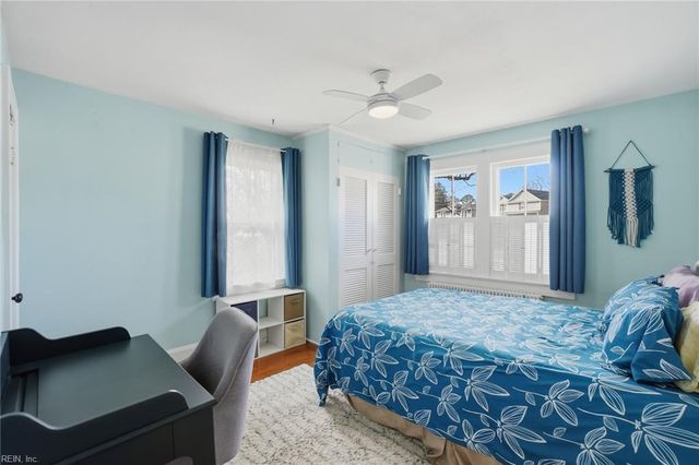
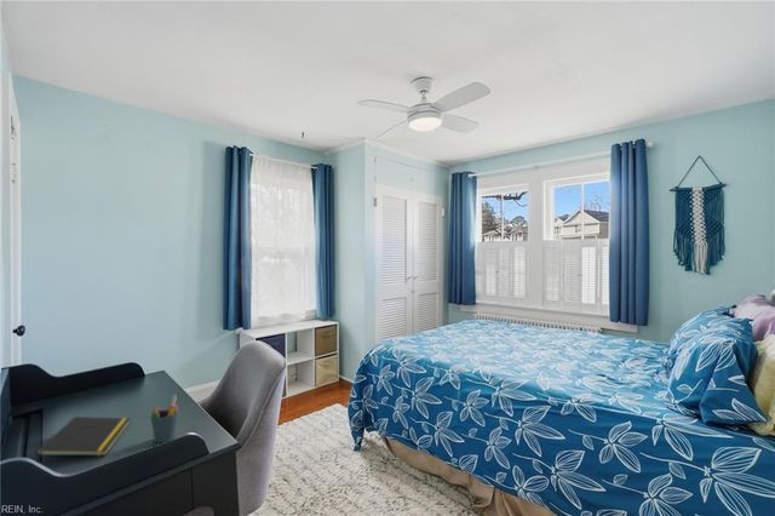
+ pen holder [149,394,179,443]
+ notepad [35,415,132,464]
